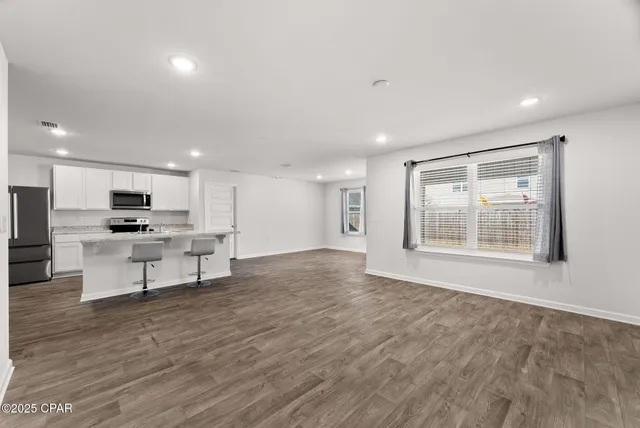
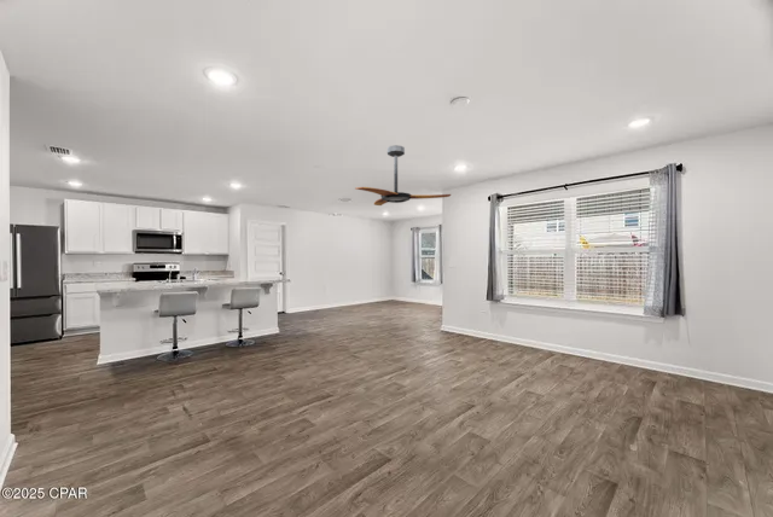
+ ceiling fan [355,144,452,207]
